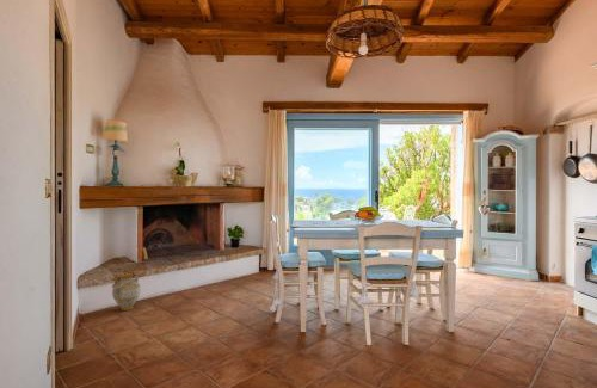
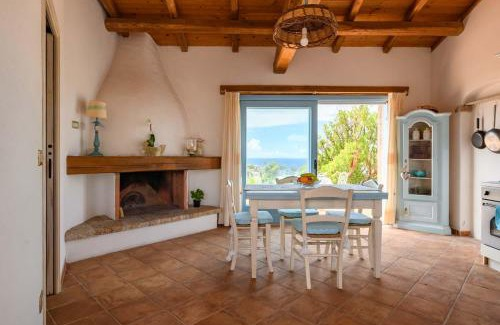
- ceramic jug [111,273,142,312]
